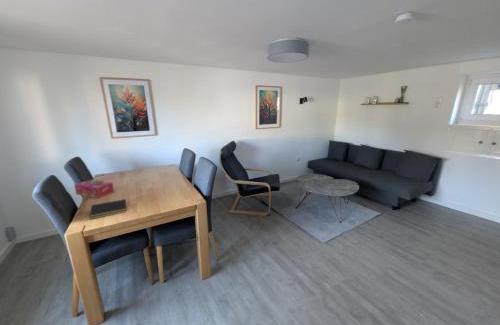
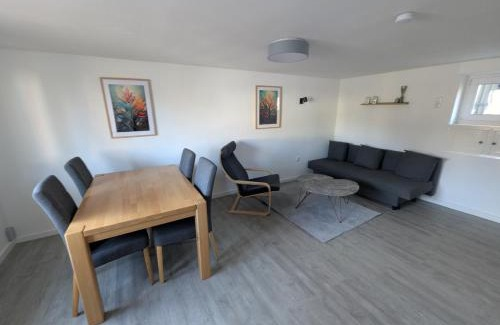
- notepad [89,198,127,220]
- tissue box [73,179,115,199]
